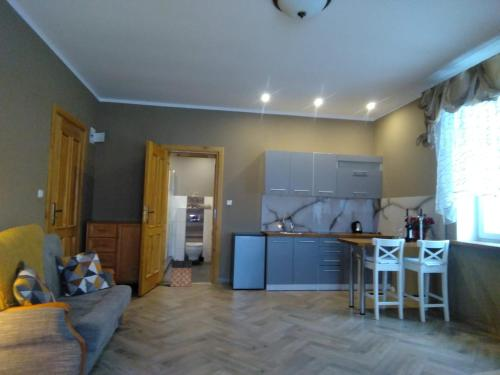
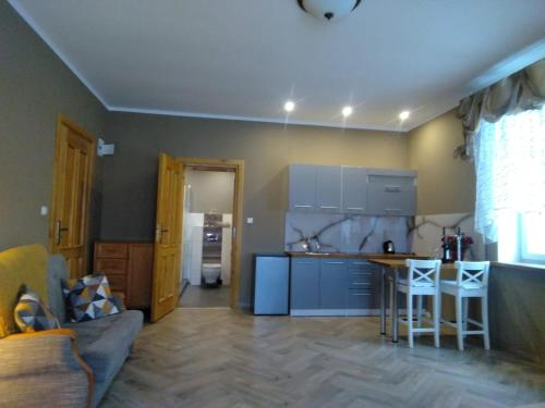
- bag [169,258,193,288]
